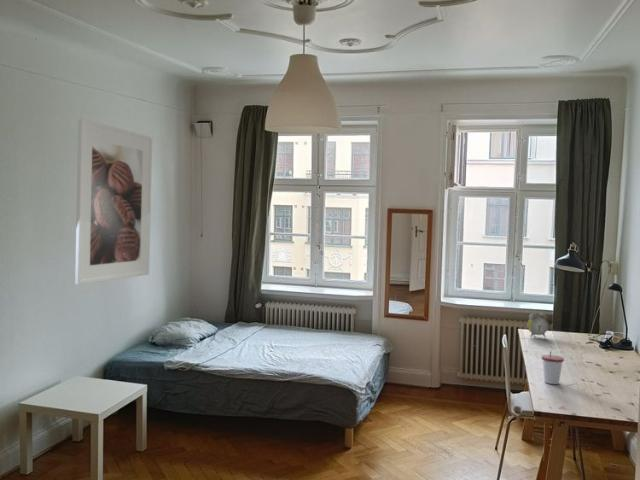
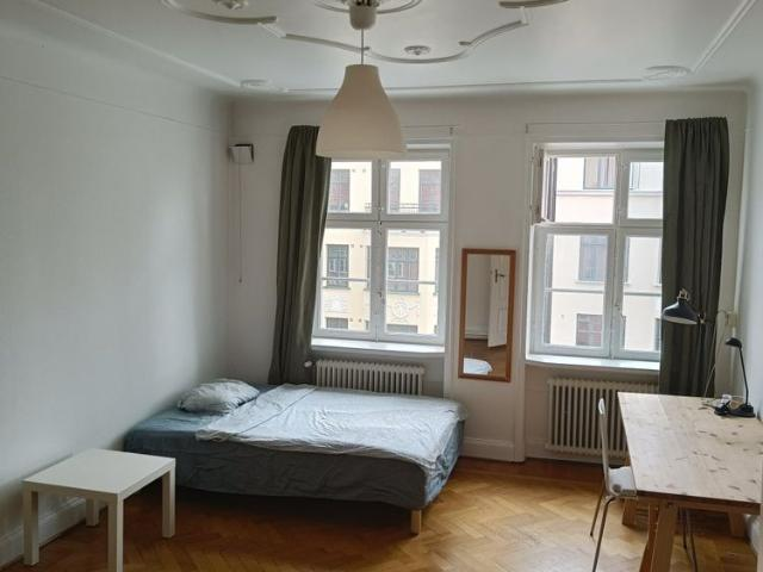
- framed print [74,117,153,286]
- cup [540,350,565,385]
- alarm clock [526,312,549,338]
